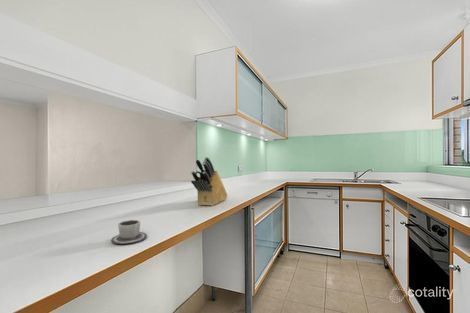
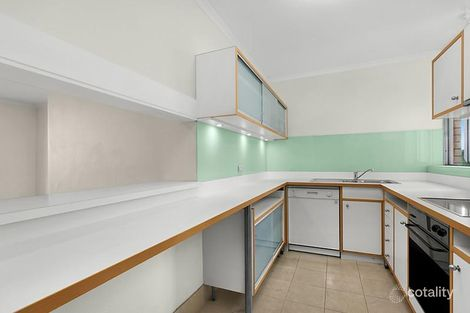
- knife block [190,156,228,207]
- cup [110,219,148,245]
